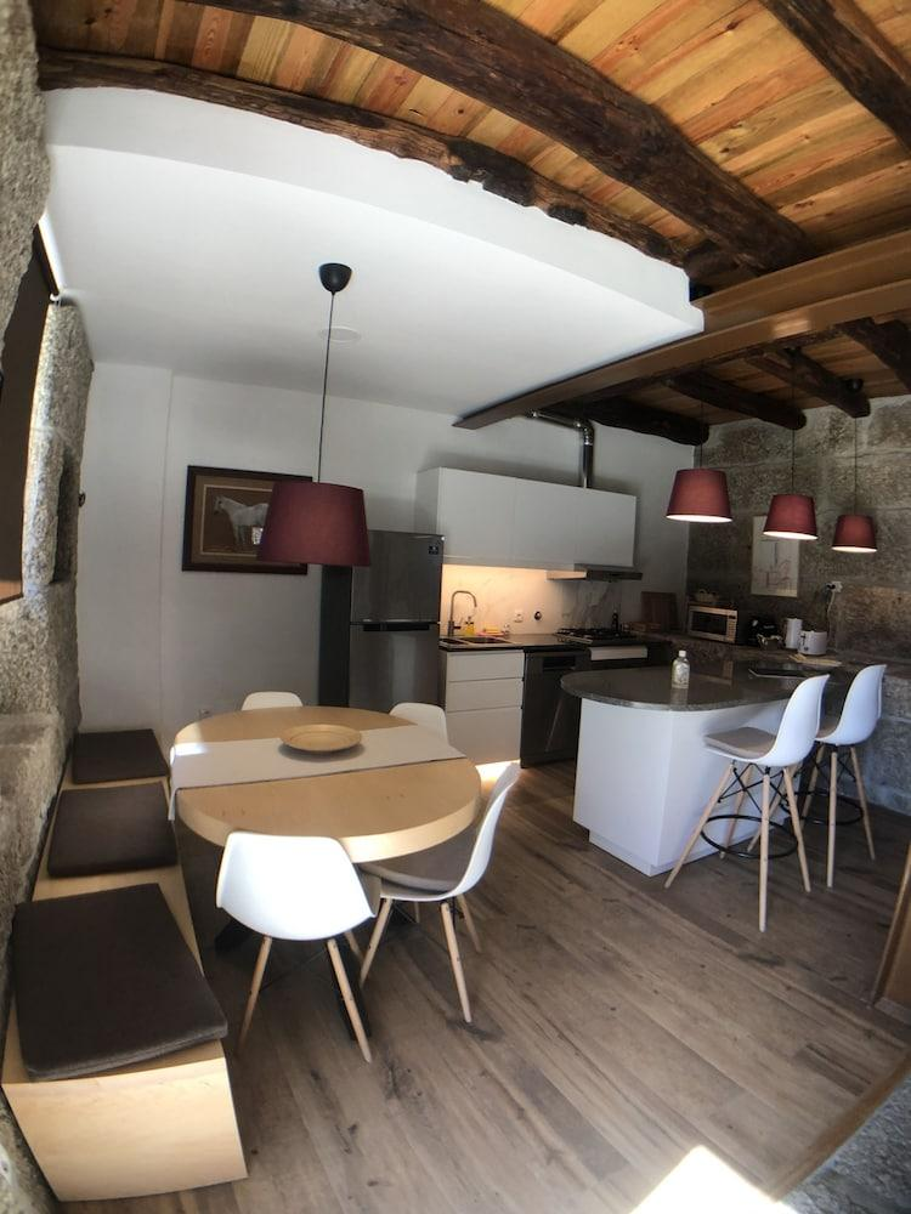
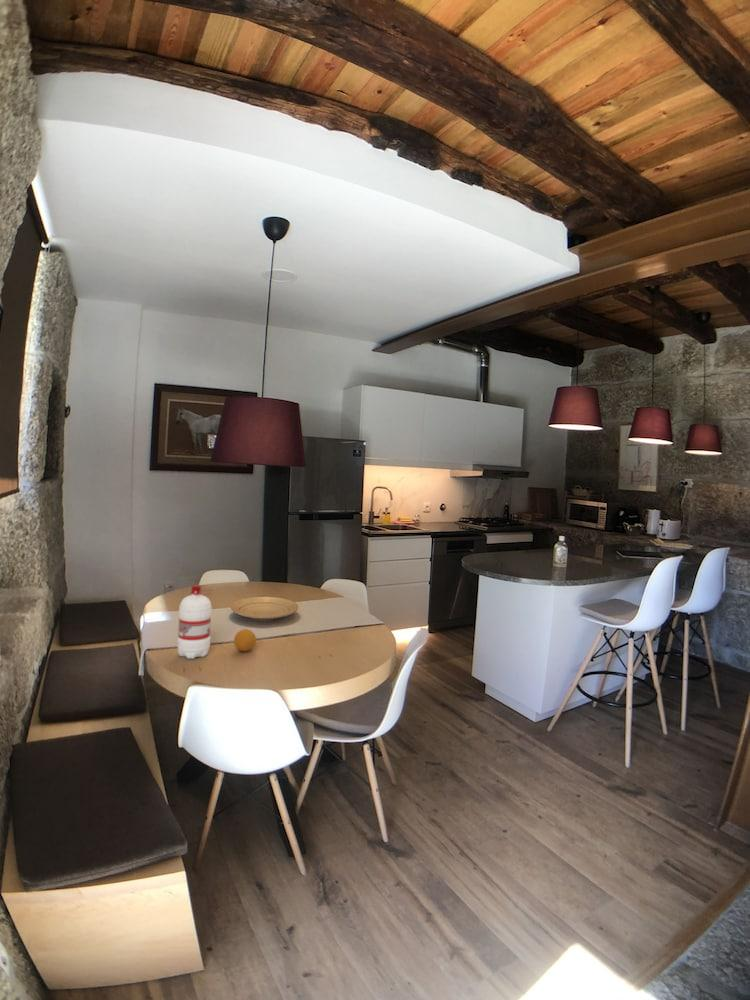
+ fruit [233,628,257,652]
+ water bottle [176,584,214,660]
